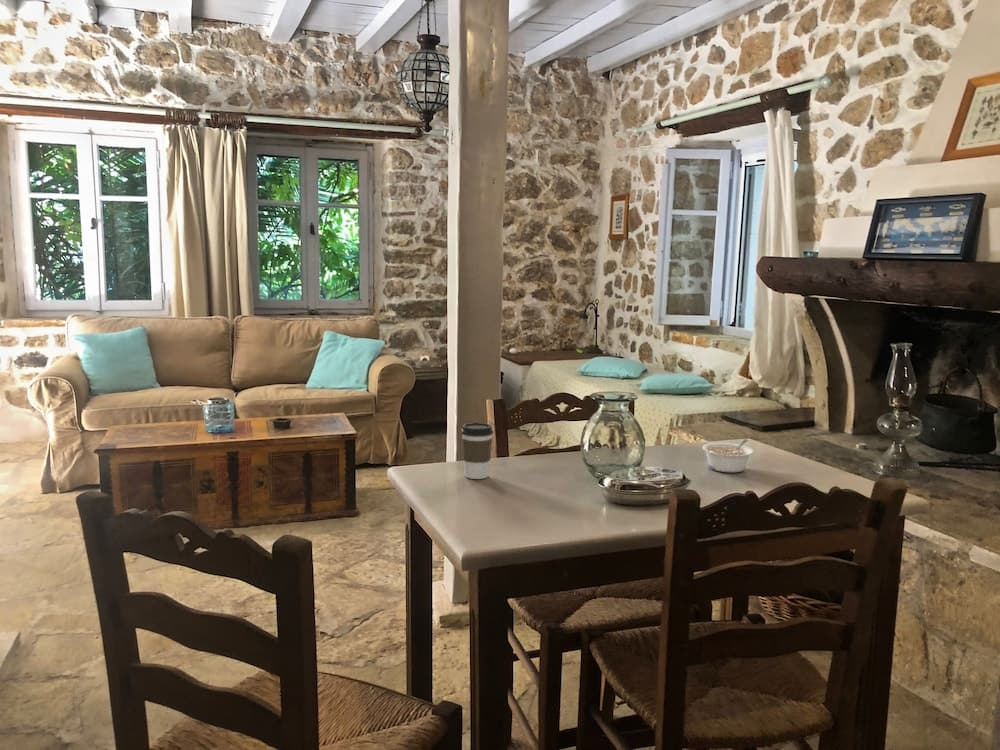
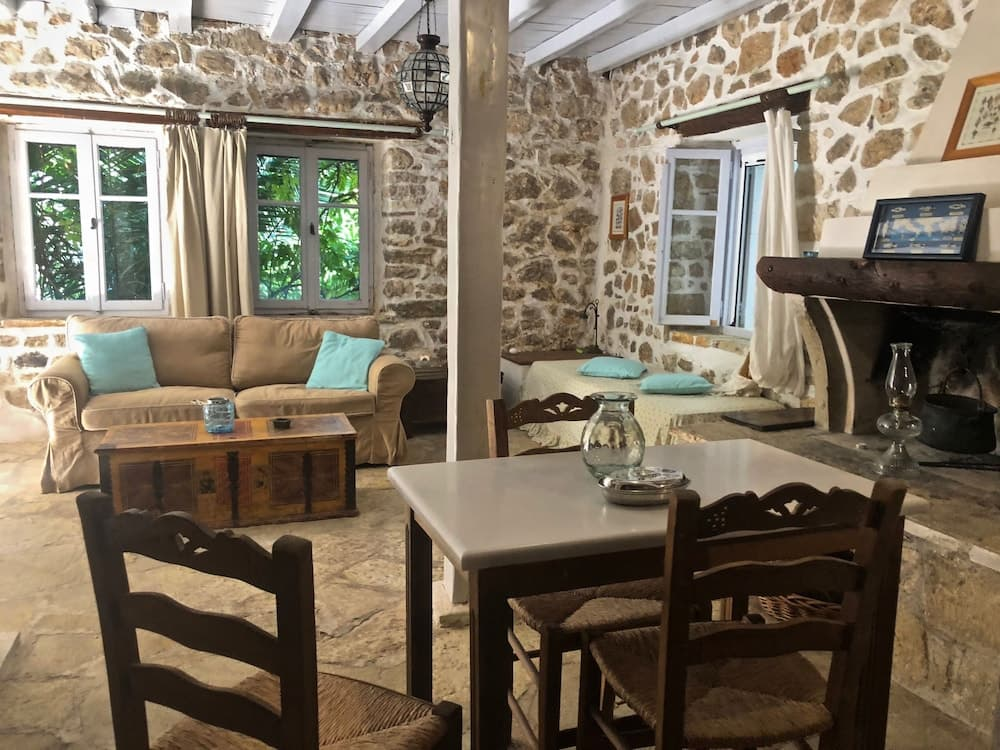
- coffee cup [460,422,494,480]
- legume [701,438,755,473]
